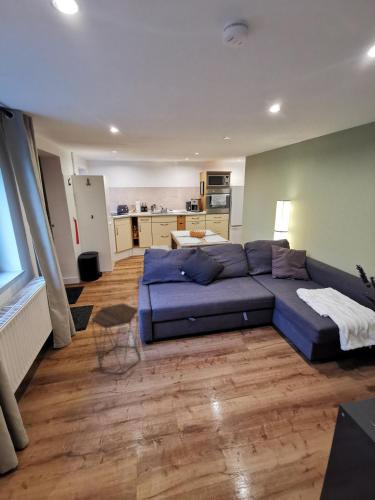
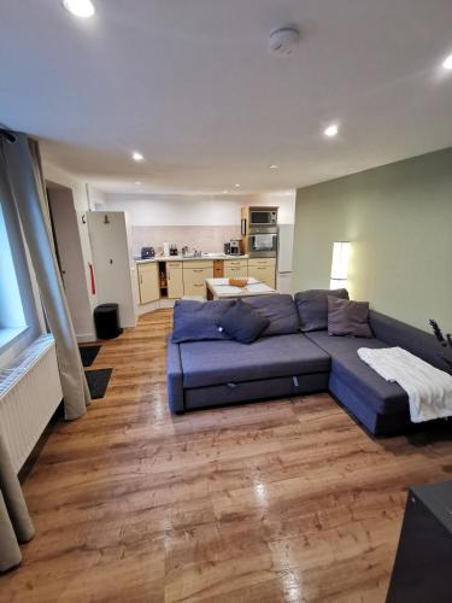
- side table [90,302,141,375]
